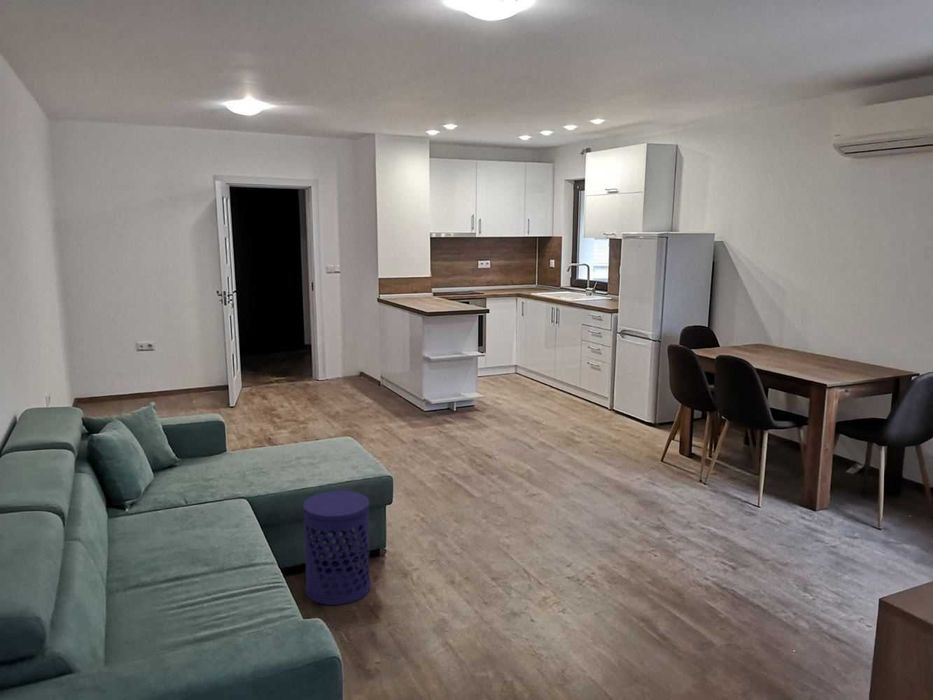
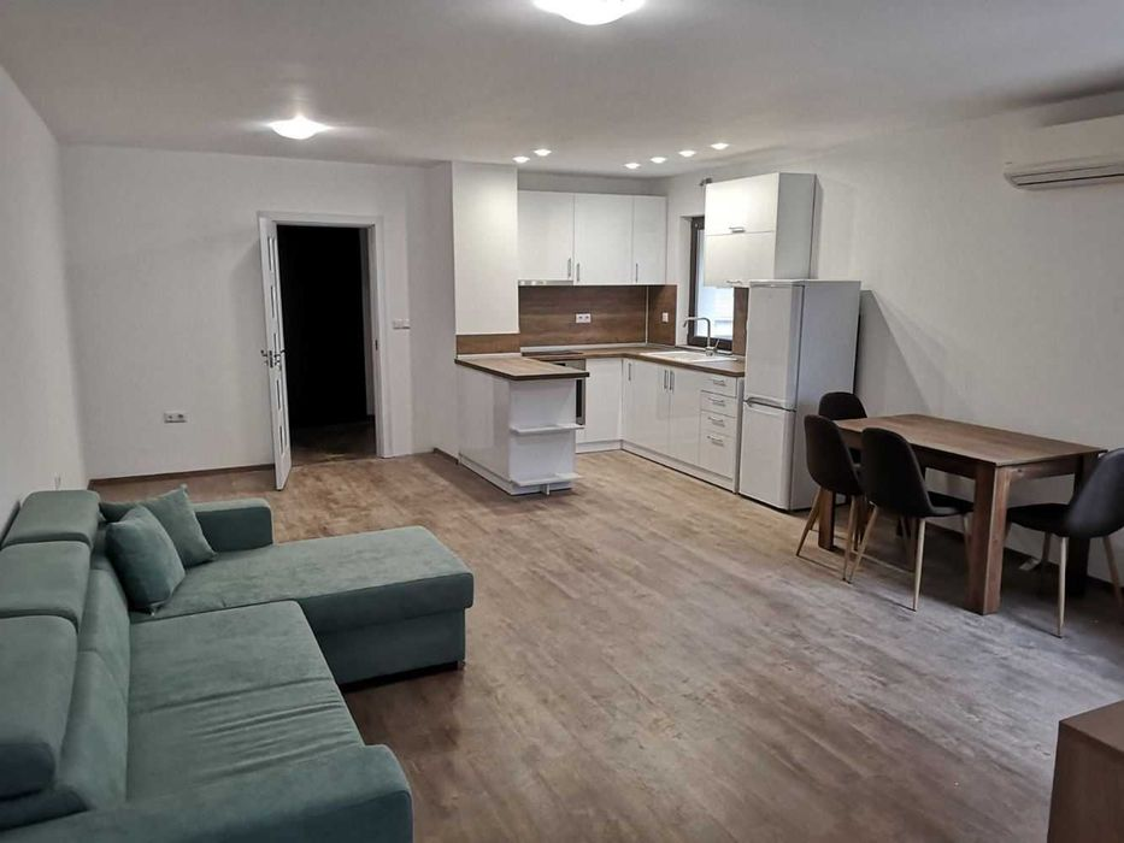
- waste bin [302,490,372,606]
